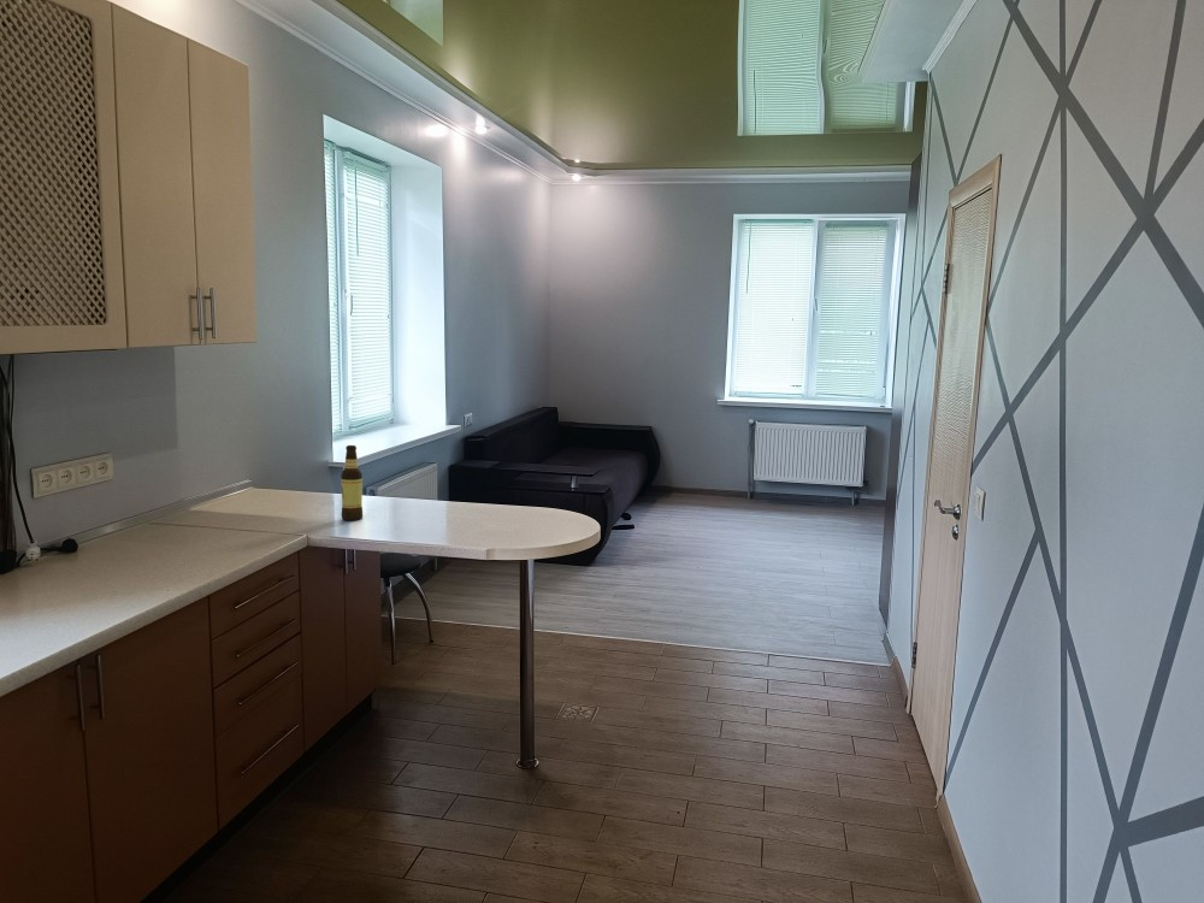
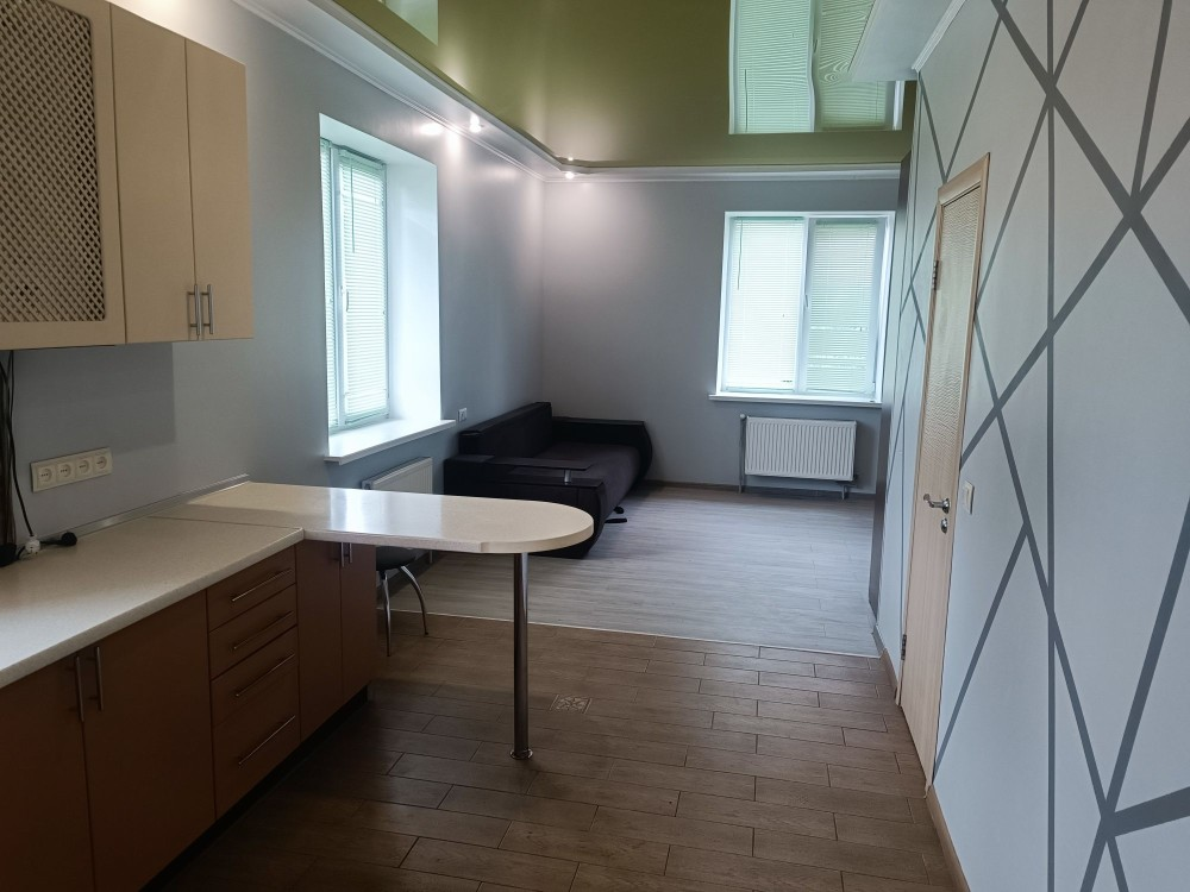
- bottle [340,444,364,521]
